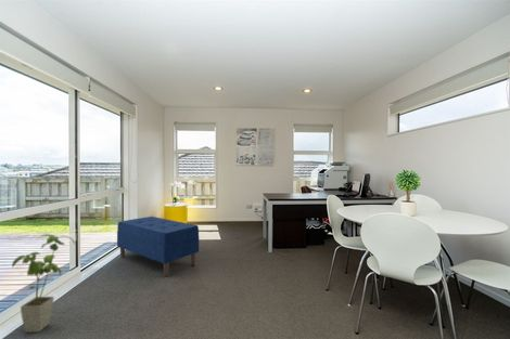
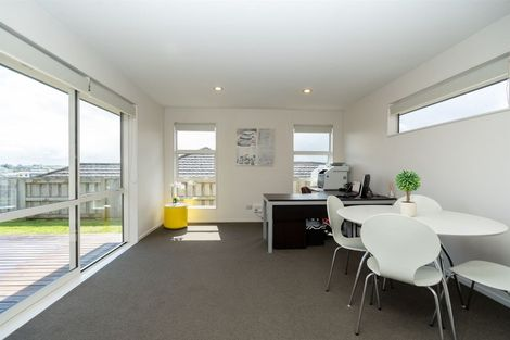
- bench [116,216,200,277]
- house plant [11,233,76,334]
